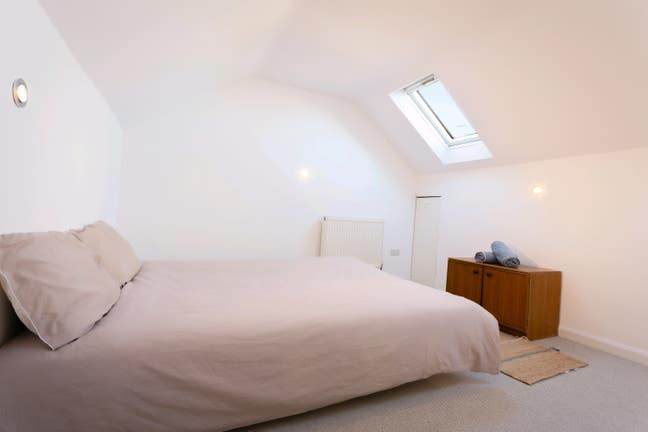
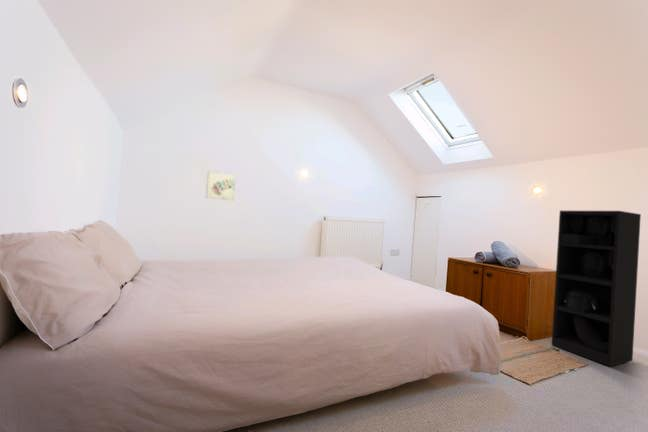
+ wall art [205,170,237,202]
+ shelving unit [551,210,642,367]
